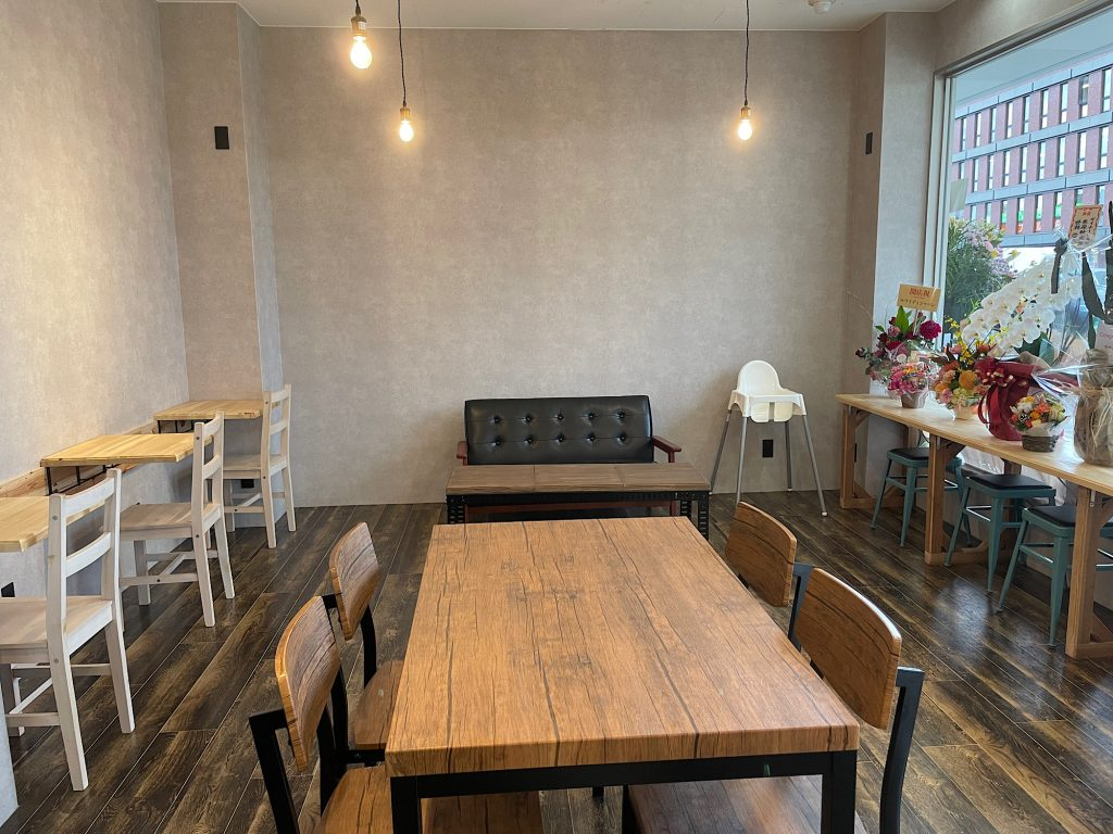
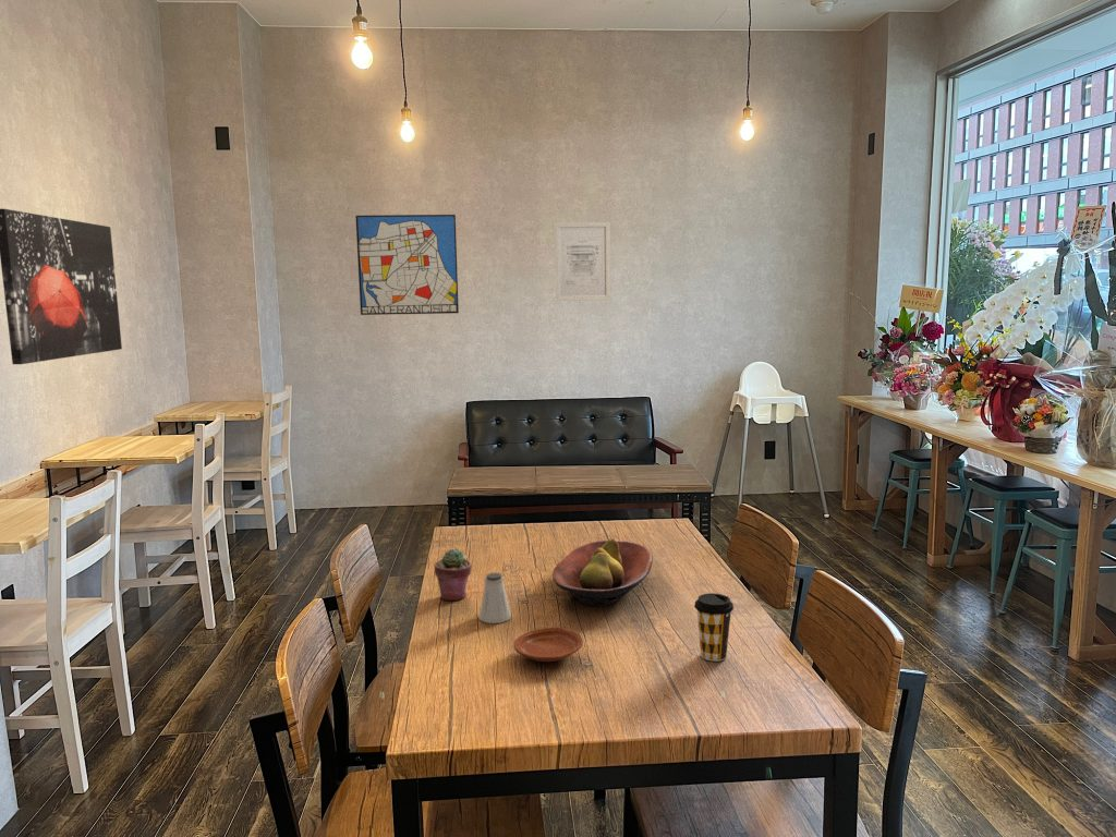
+ wall art [554,221,611,302]
+ plate [513,627,584,663]
+ wall art [0,208,123,365]
+ potted succulent [434,547,473,602]
+ coffee cup [693,592,735,663]
+ fruit bowl [551,537,654,607]
+ saltshaker [478,571,512,624]
+ wall art [354,214,460,316]
